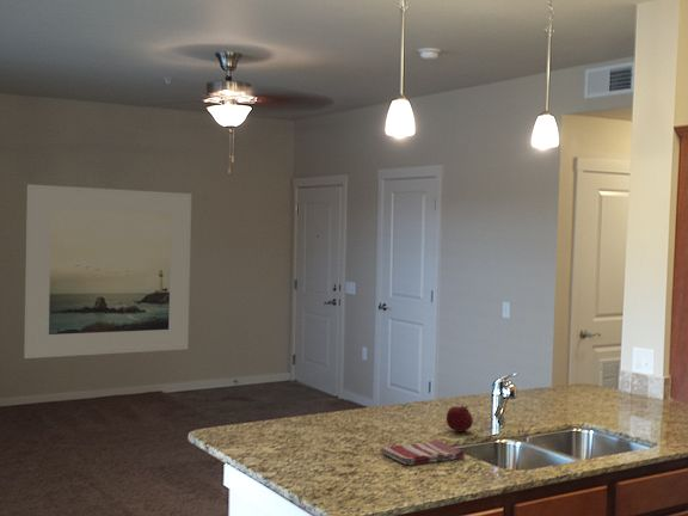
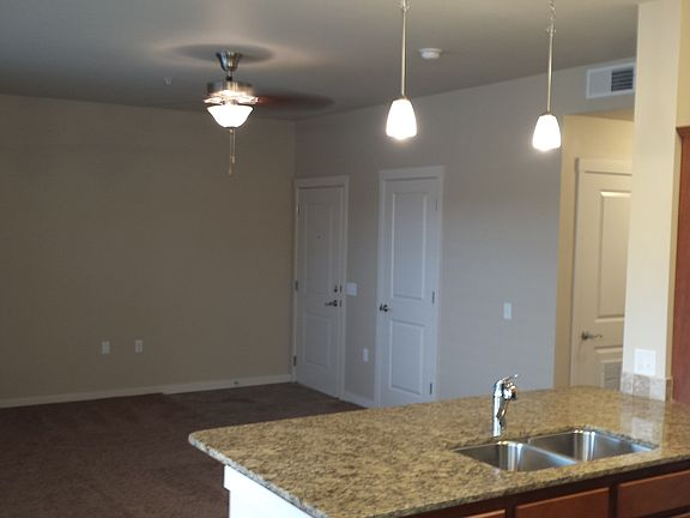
- fruit [446,403,474,432]
- dish towel [379,438,466,466]
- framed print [23,183,192,360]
